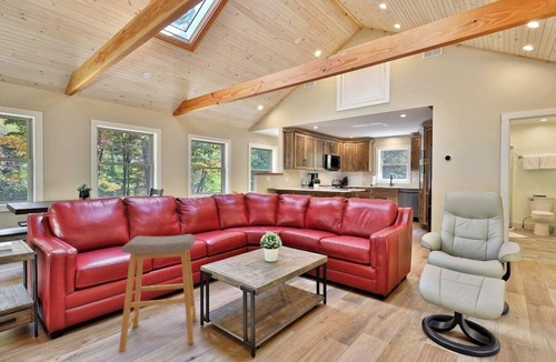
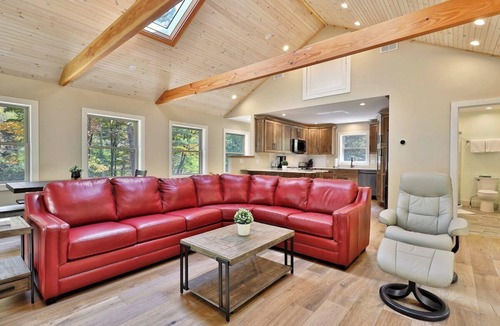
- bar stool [118,233,198,353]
